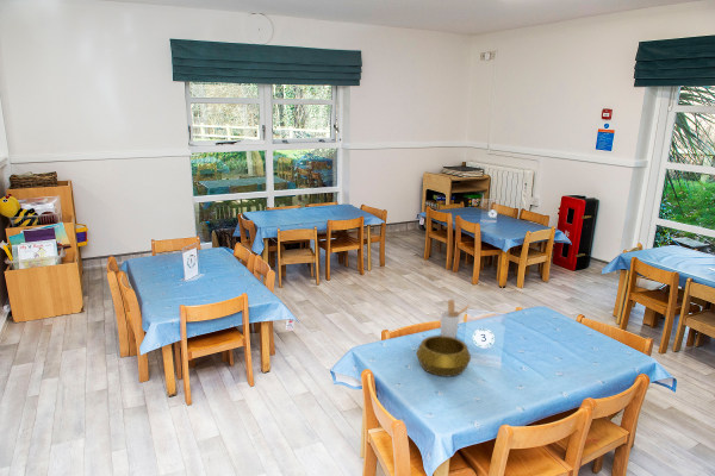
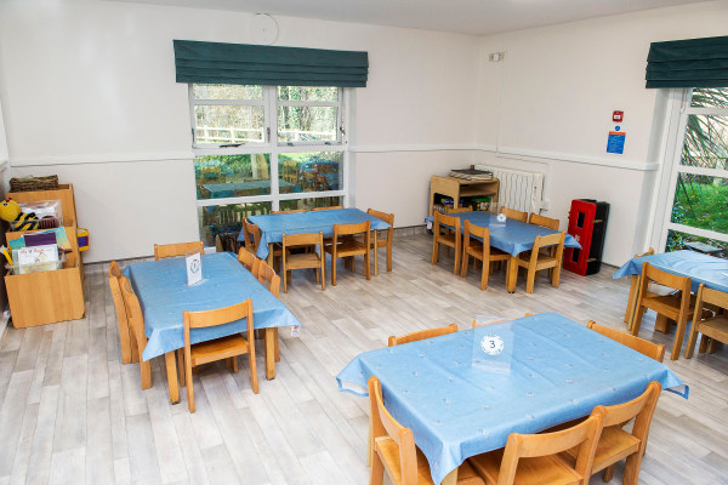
- decorative bowl [415,334,472,377]
- utensil holder [440,299,471,338]
